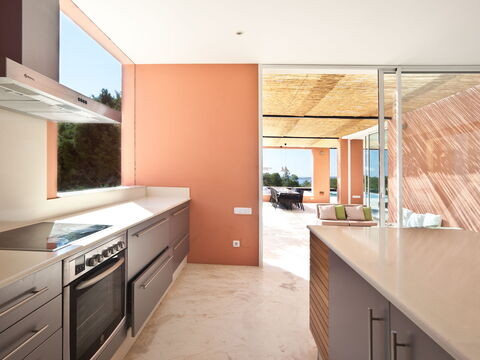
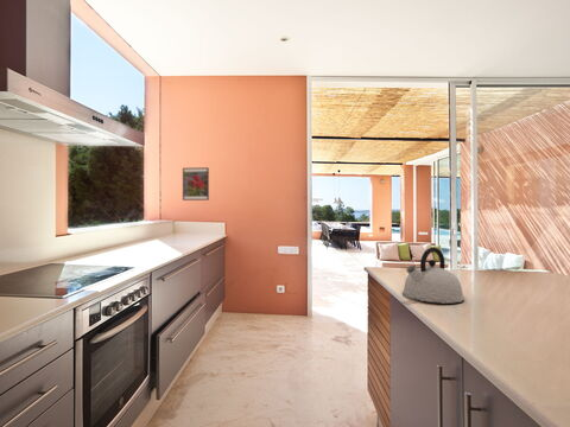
+ kettle [401,247,466,305]
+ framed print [182,166,210,202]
